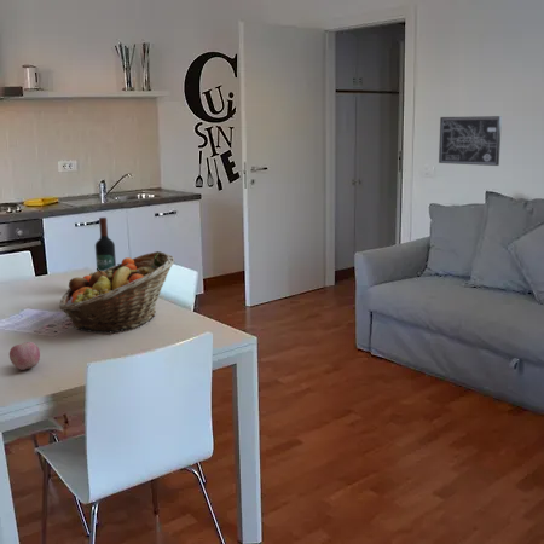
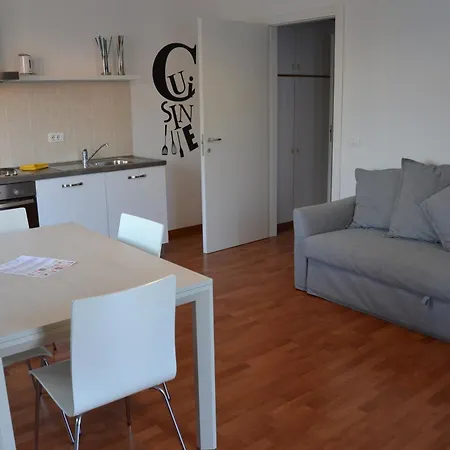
- fruit basket [58,250,176,335]
- wall art [438,115,503,167]
- wine bottle [94,216,117,271]
- apple [8,341,41,371]
